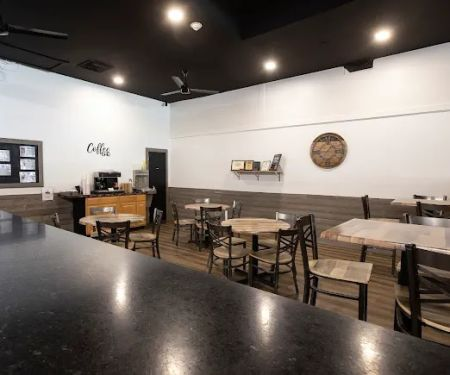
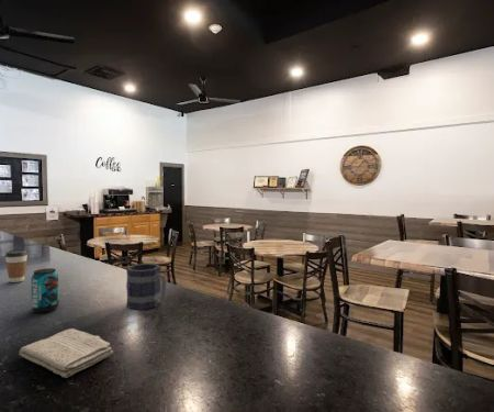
+ washcloth [18,327,114,379]
+ mug [125,263,168,311]
+ coffee cup [4,248,29,283]
+ beverage can [30,267,59,314]
